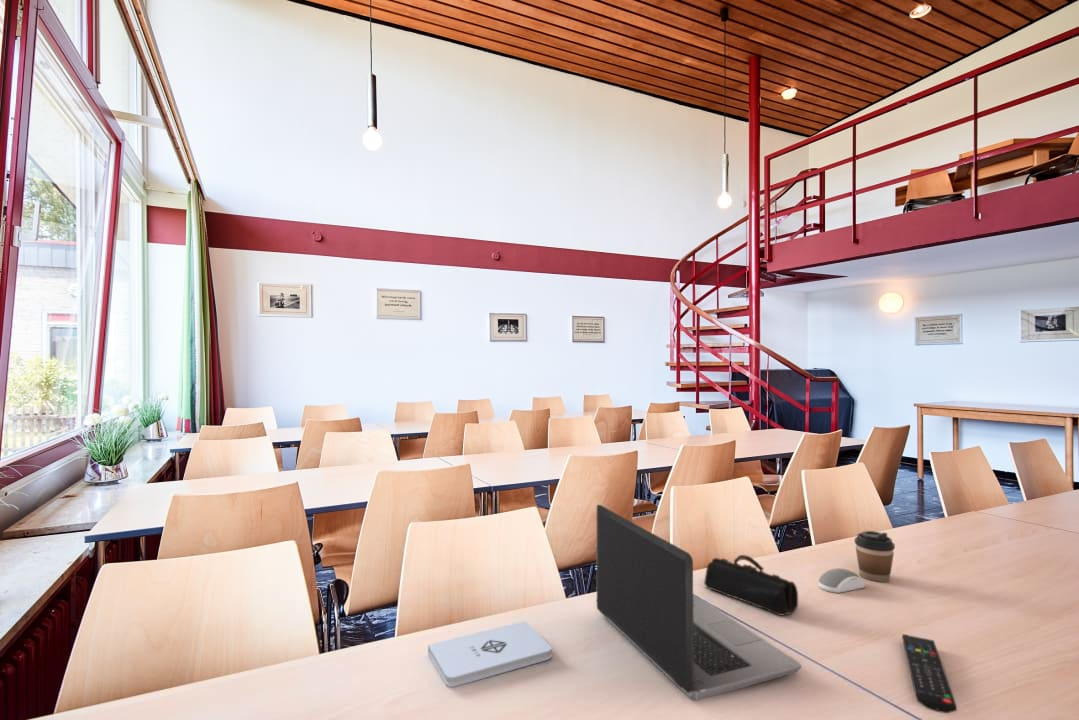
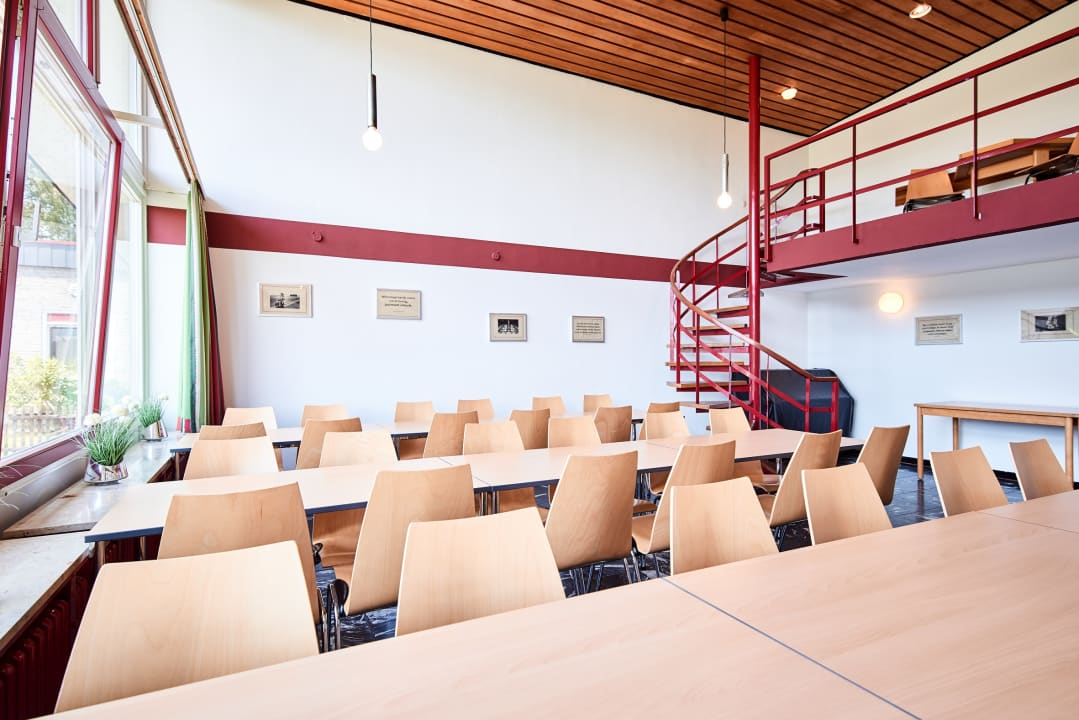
- computer mouse [817,567,866,594]
- coffee cup [854,530,896,583]
- pencil case [703,554,799,616]
- laptop computer [596,504,802,701]
- notepad [427,620,552,688]
- remote control [901,633,958,714]
